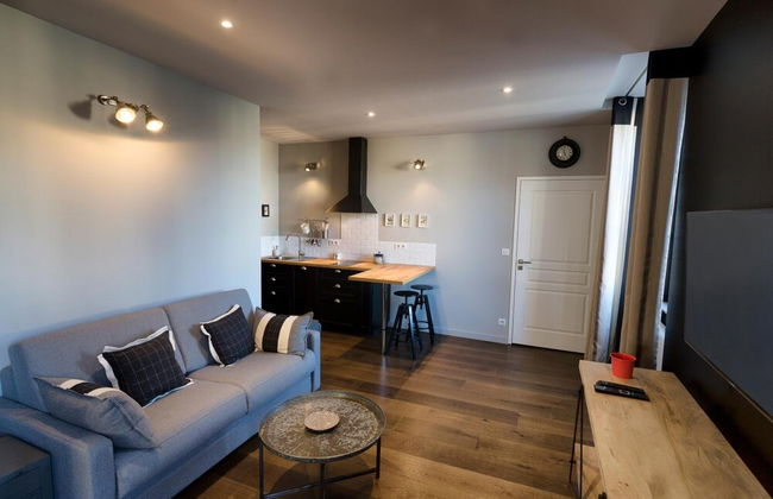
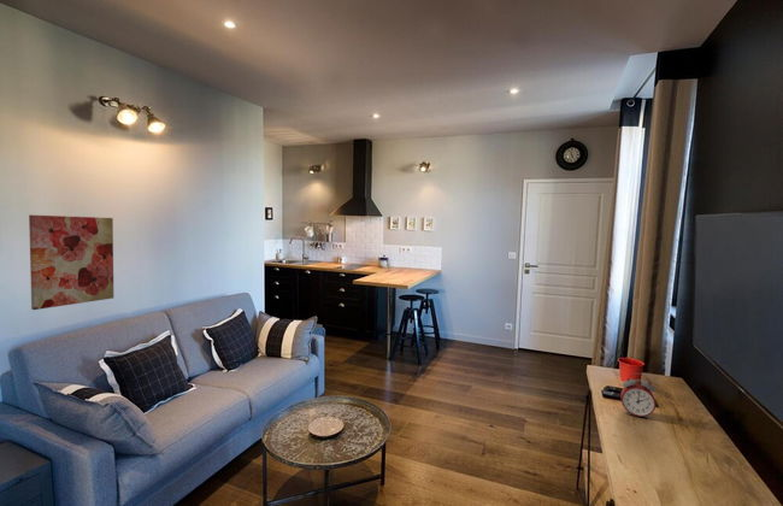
+ wall art [28,213,114,311]
+ alarm clock [619,372,657,419]
